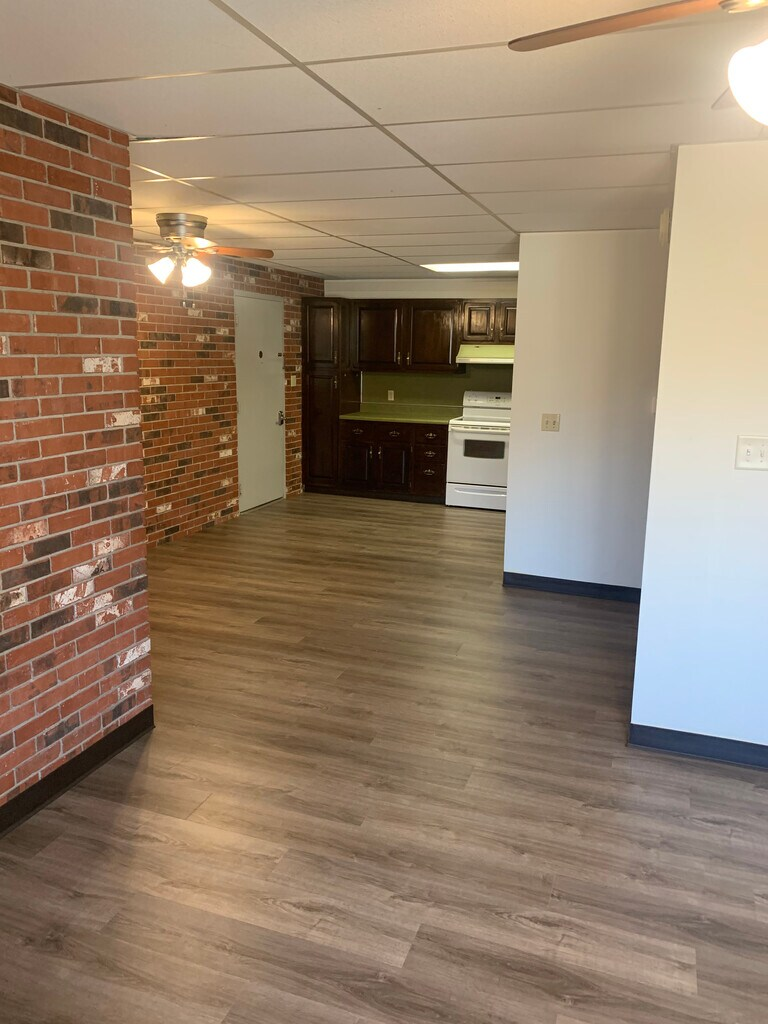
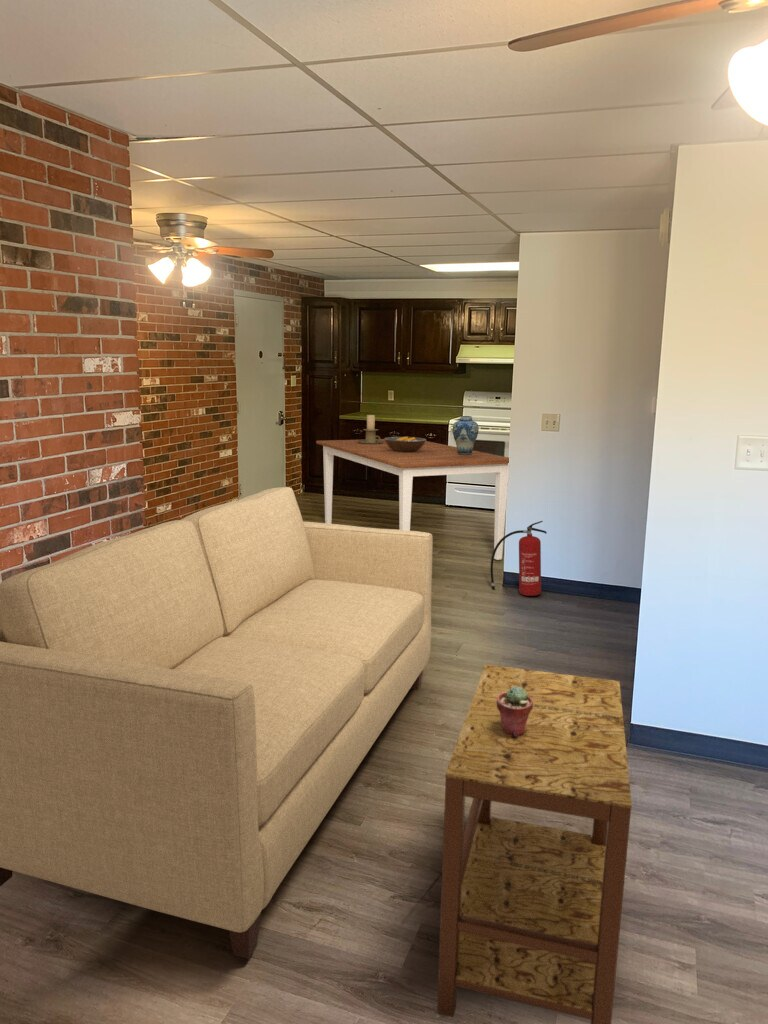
+ sofa [0,486,434,960]
+ fruit bowl [383,435,427,452]
+ vase [452,415,480,455]
+ dining table [315,438,510,561]
+ potted succulent [497,686,533,736]
+ fire extinguisher [489,520,548,597]
+ side table [436,663,633,1024]
+ candle holder [358,414,384,444]
